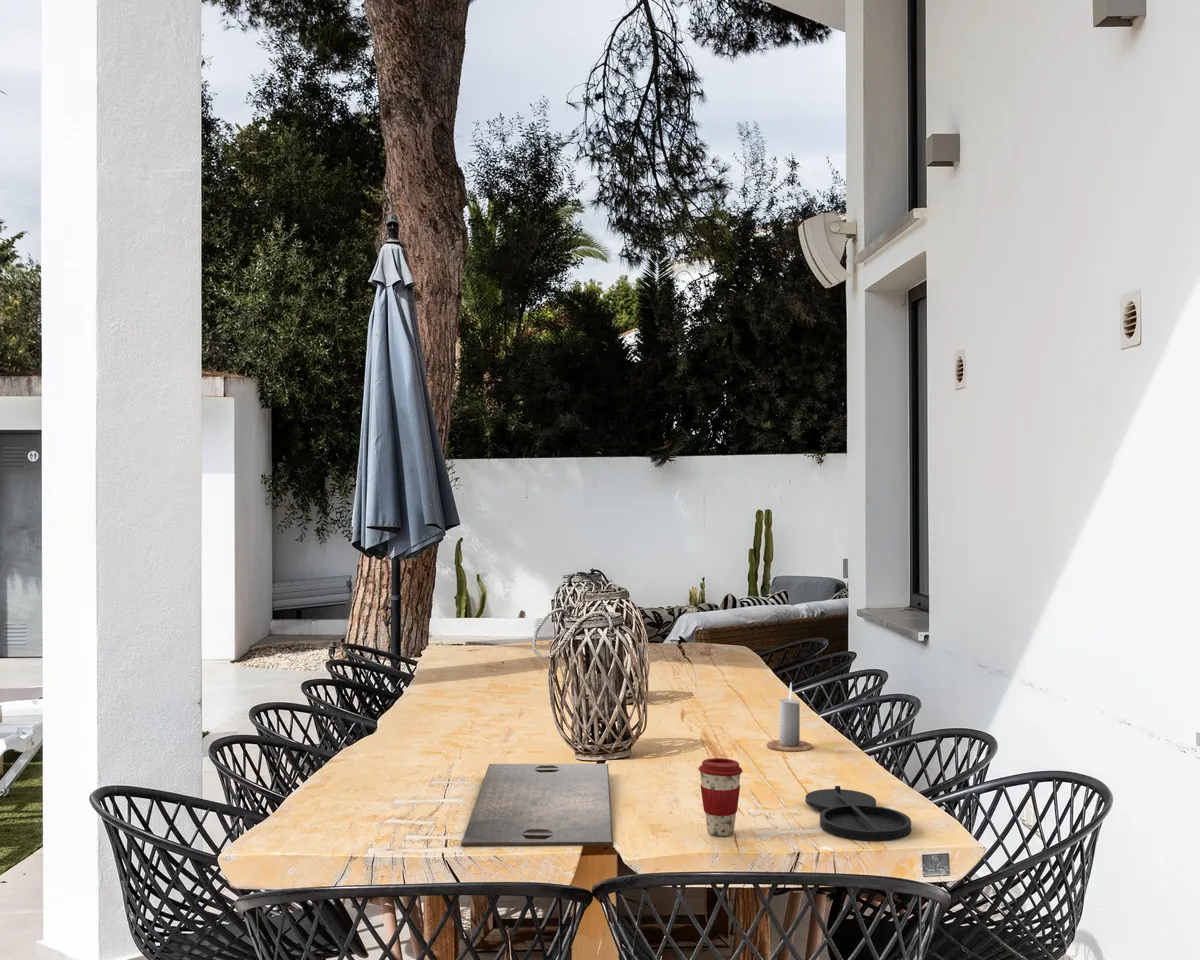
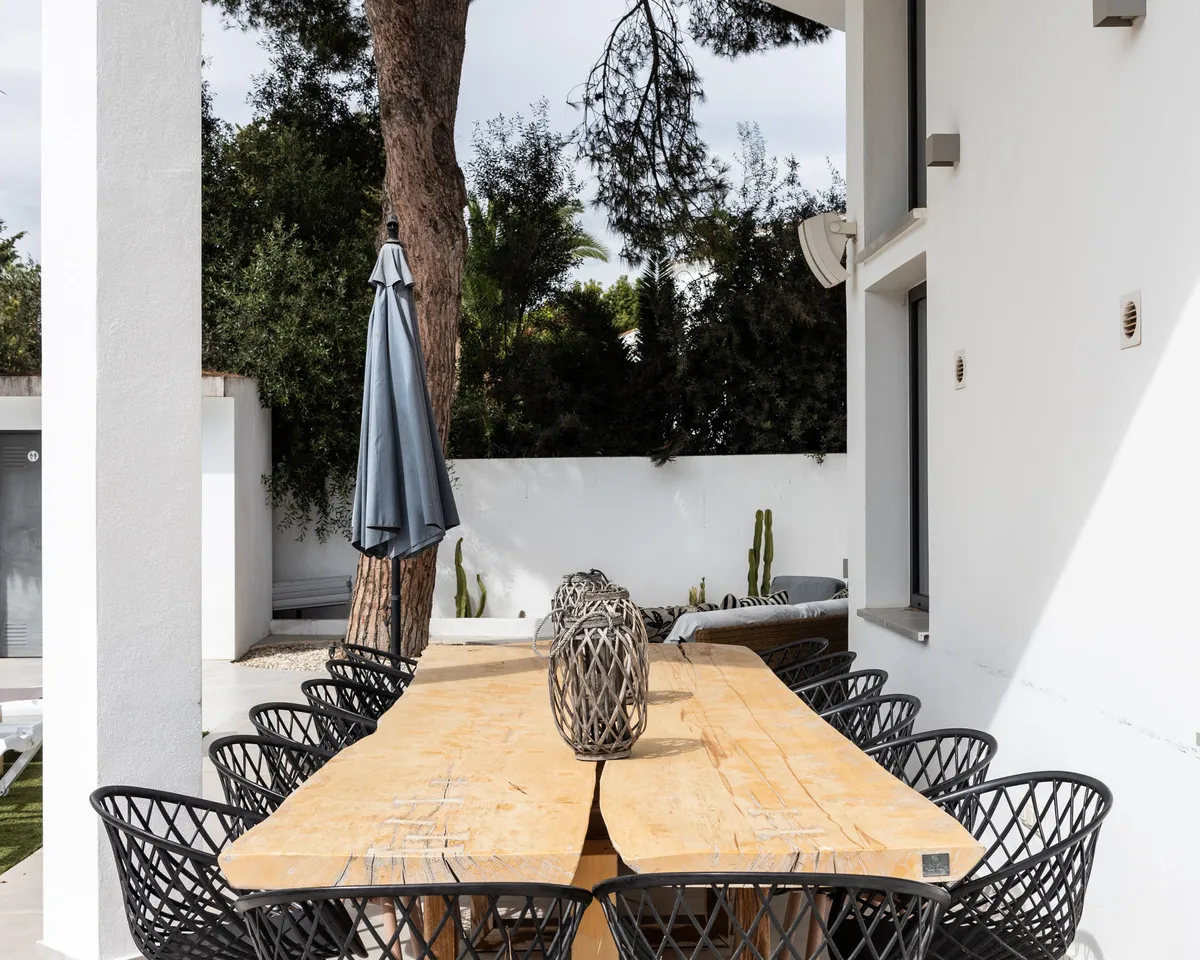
- cutting board [460,763,614,848]
- coffee cup [698,757,743,837]
- candle [766,682,813,753]
- plate [805,785,912,842]
